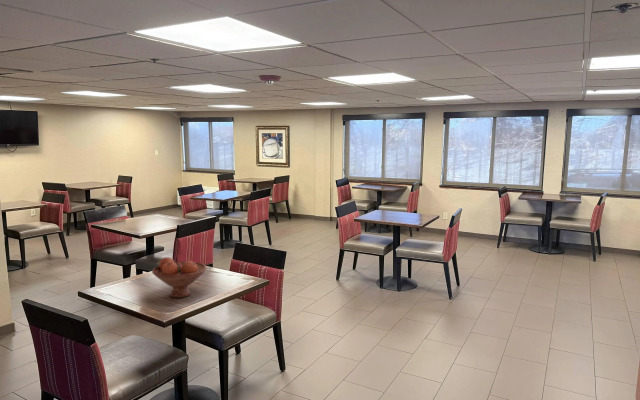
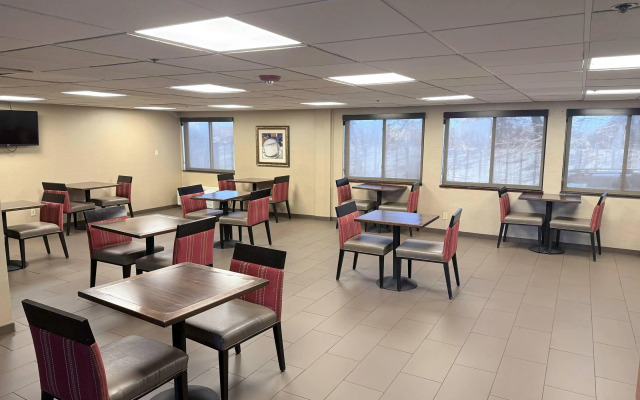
- fruit bowl [151,256,208,299]
